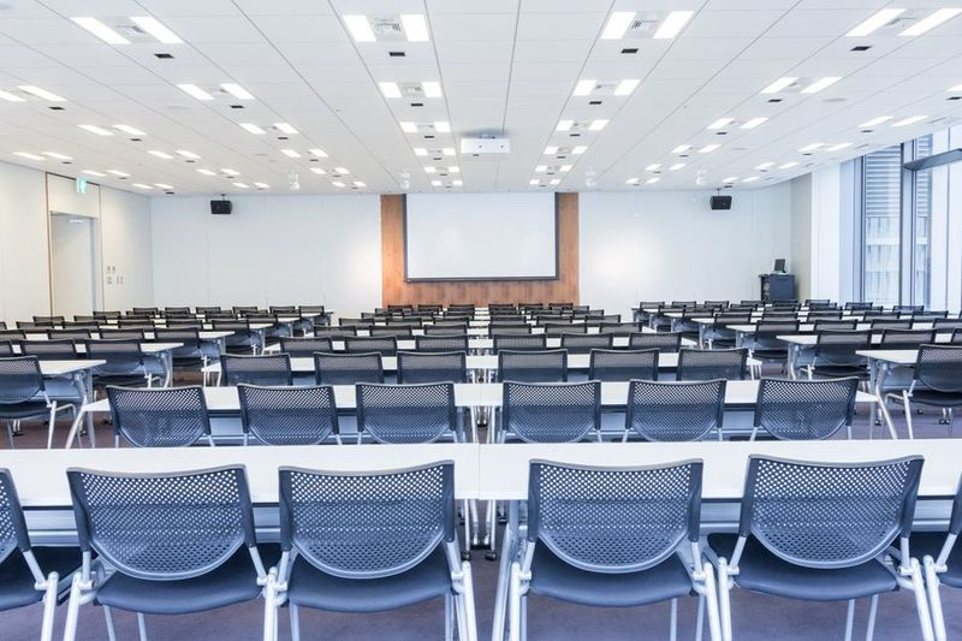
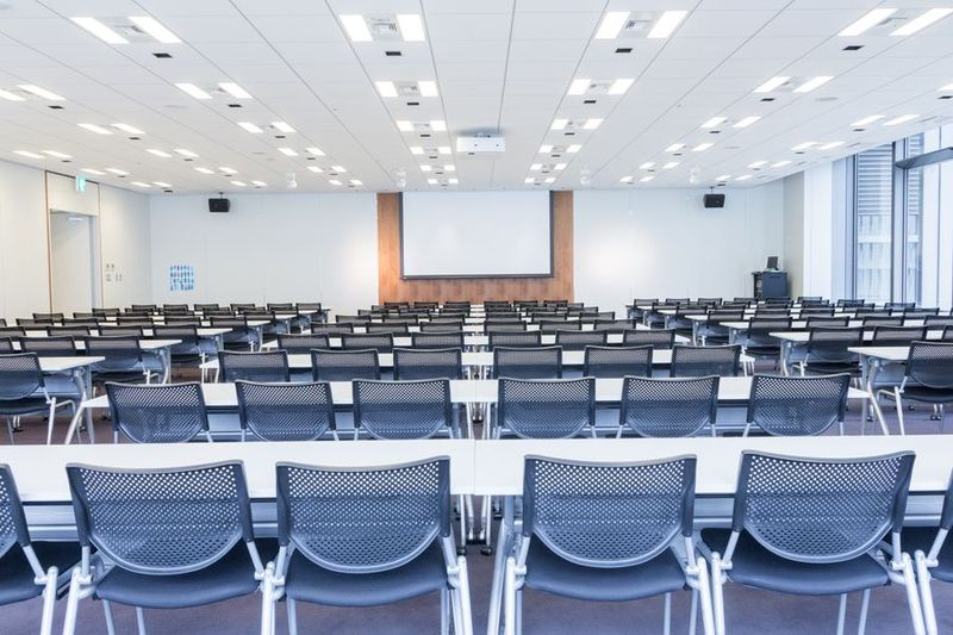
+ wall art [166,263,197,293]
